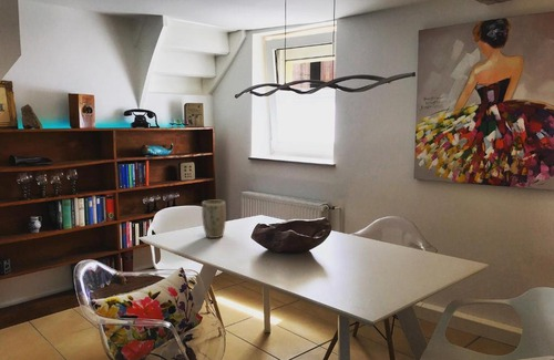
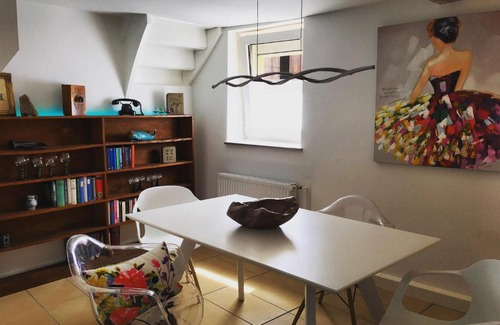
- plant pot [201,199,227,239]
